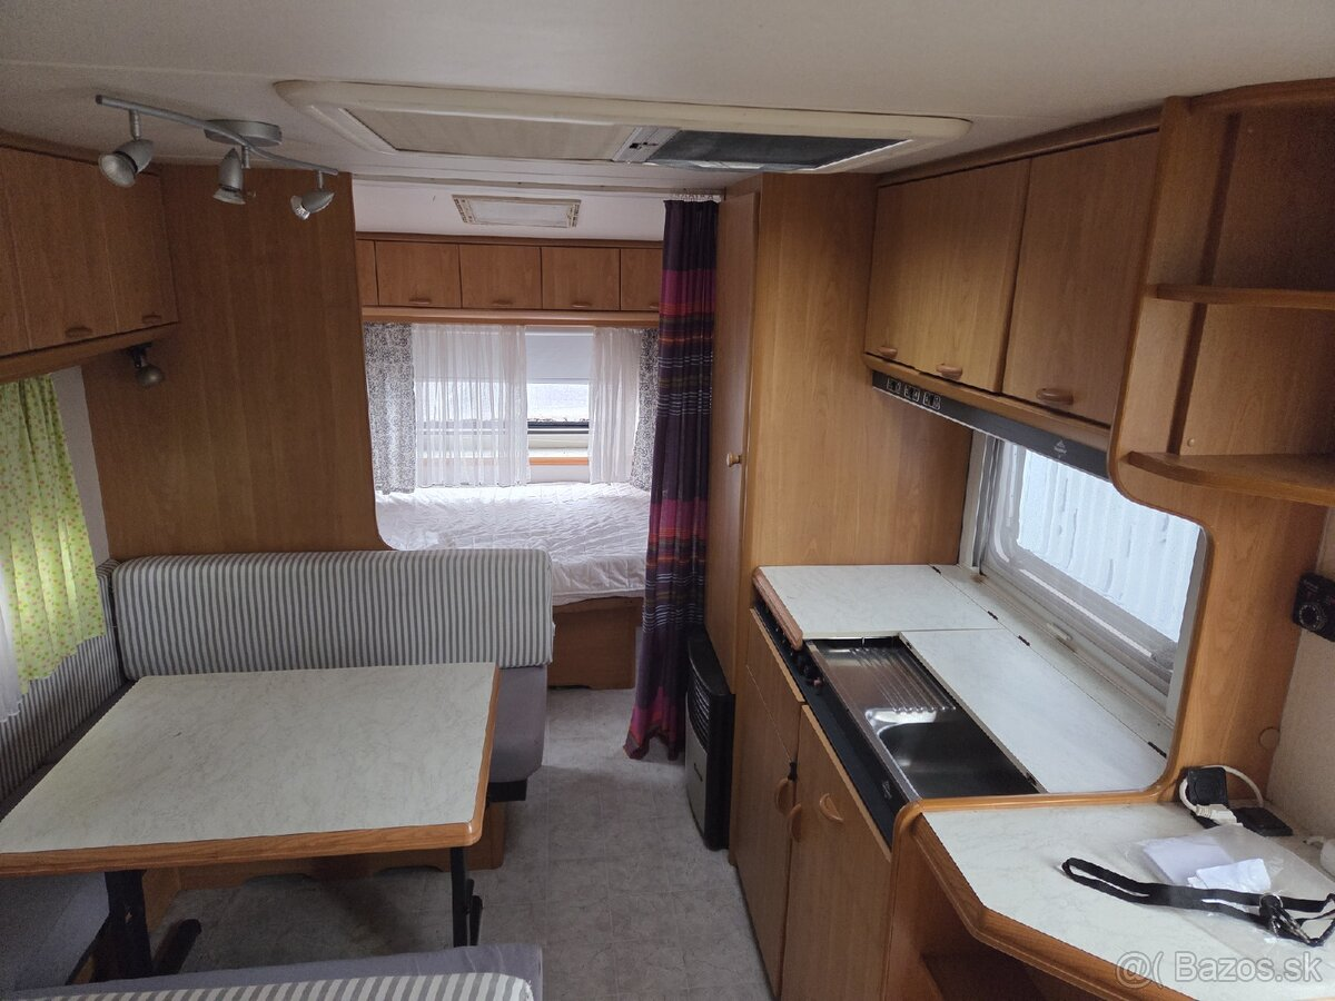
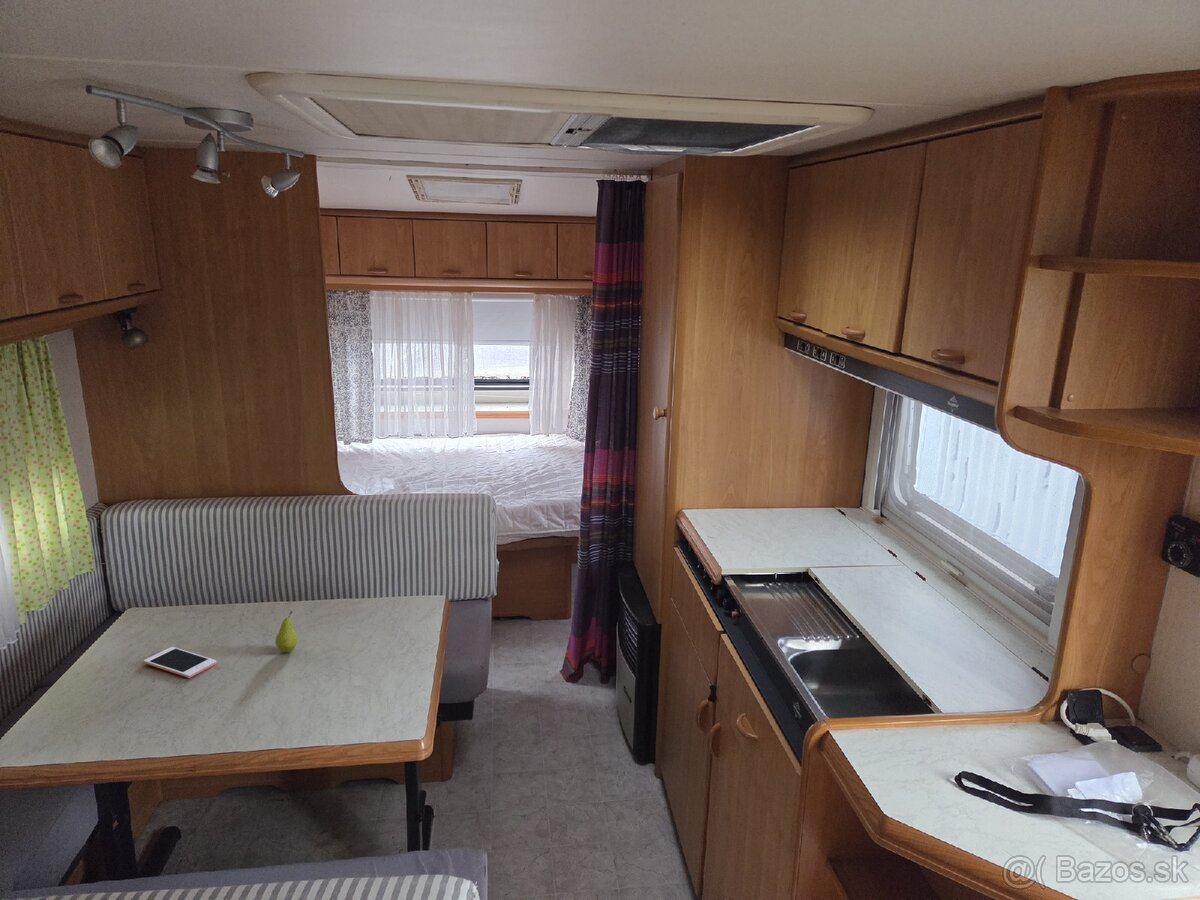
+ fruit [274,610,299,653]
+ cell phone [143,646,217,679]
